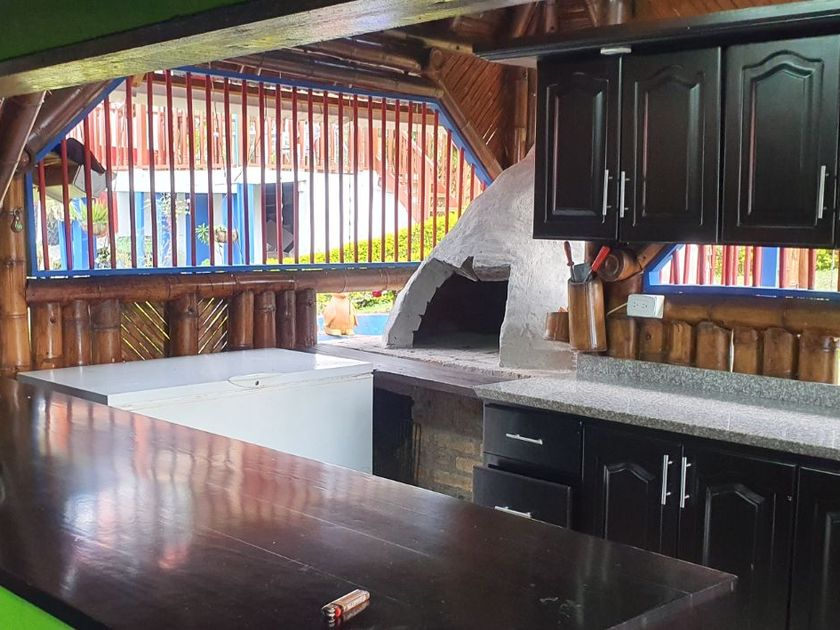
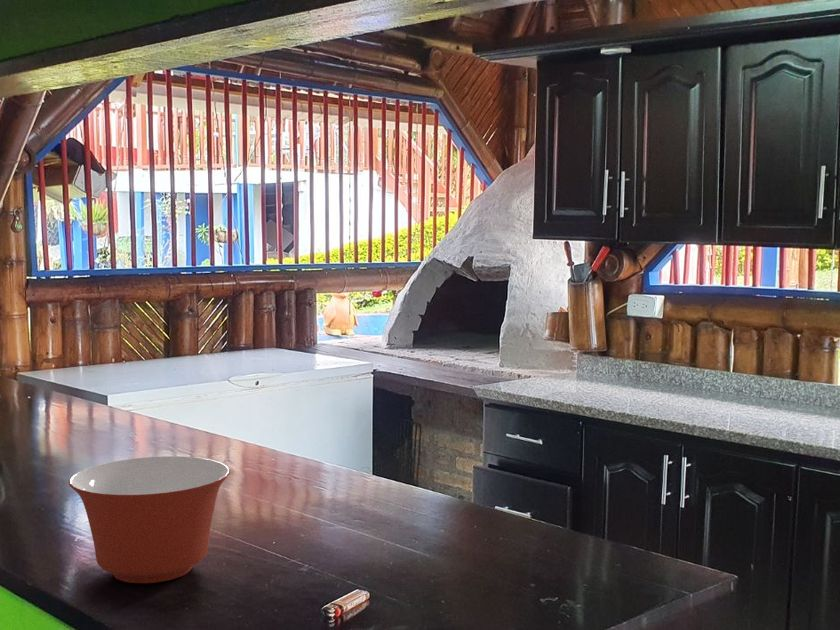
+ mixing bowl [68,455,231,584]
